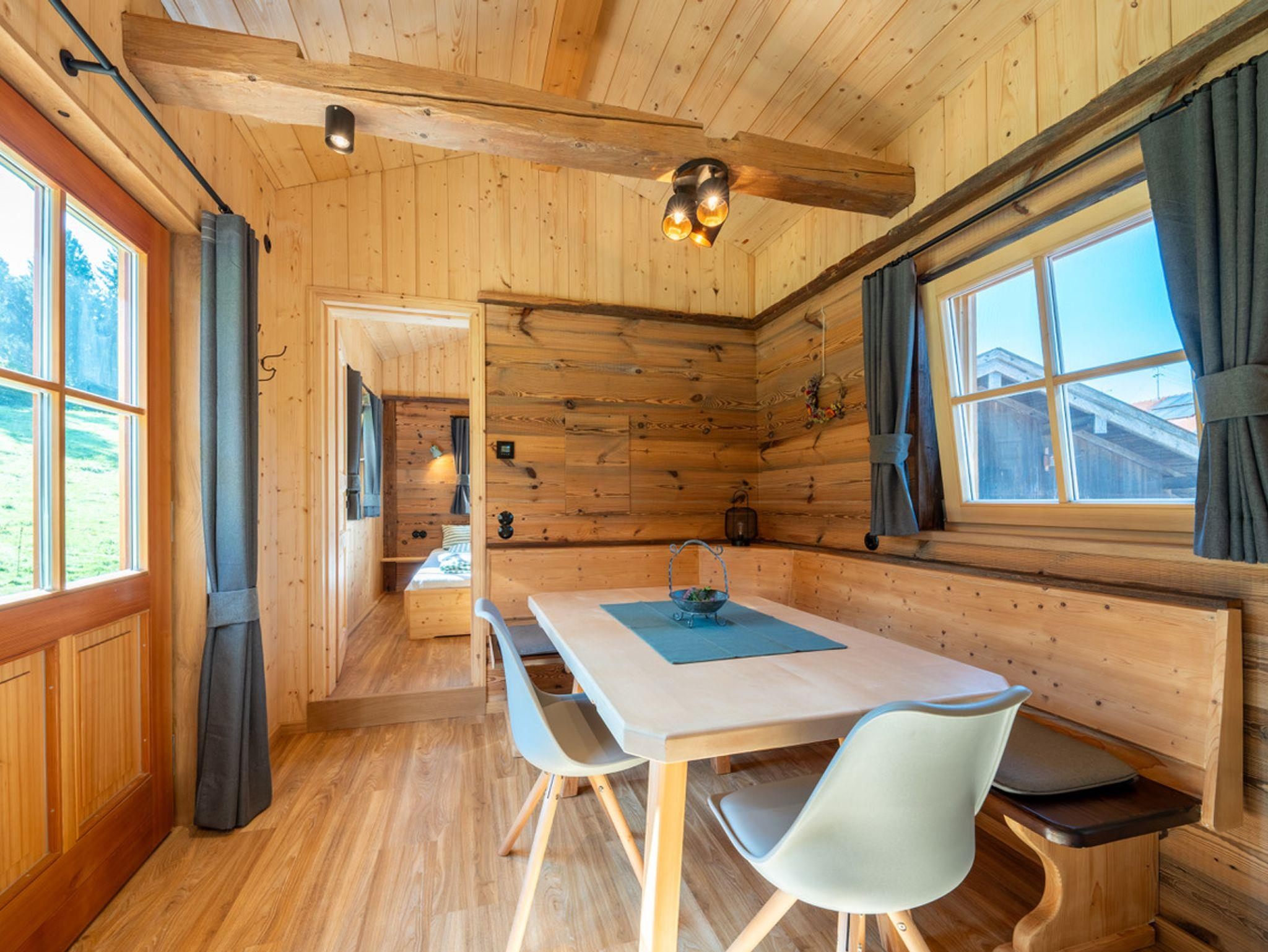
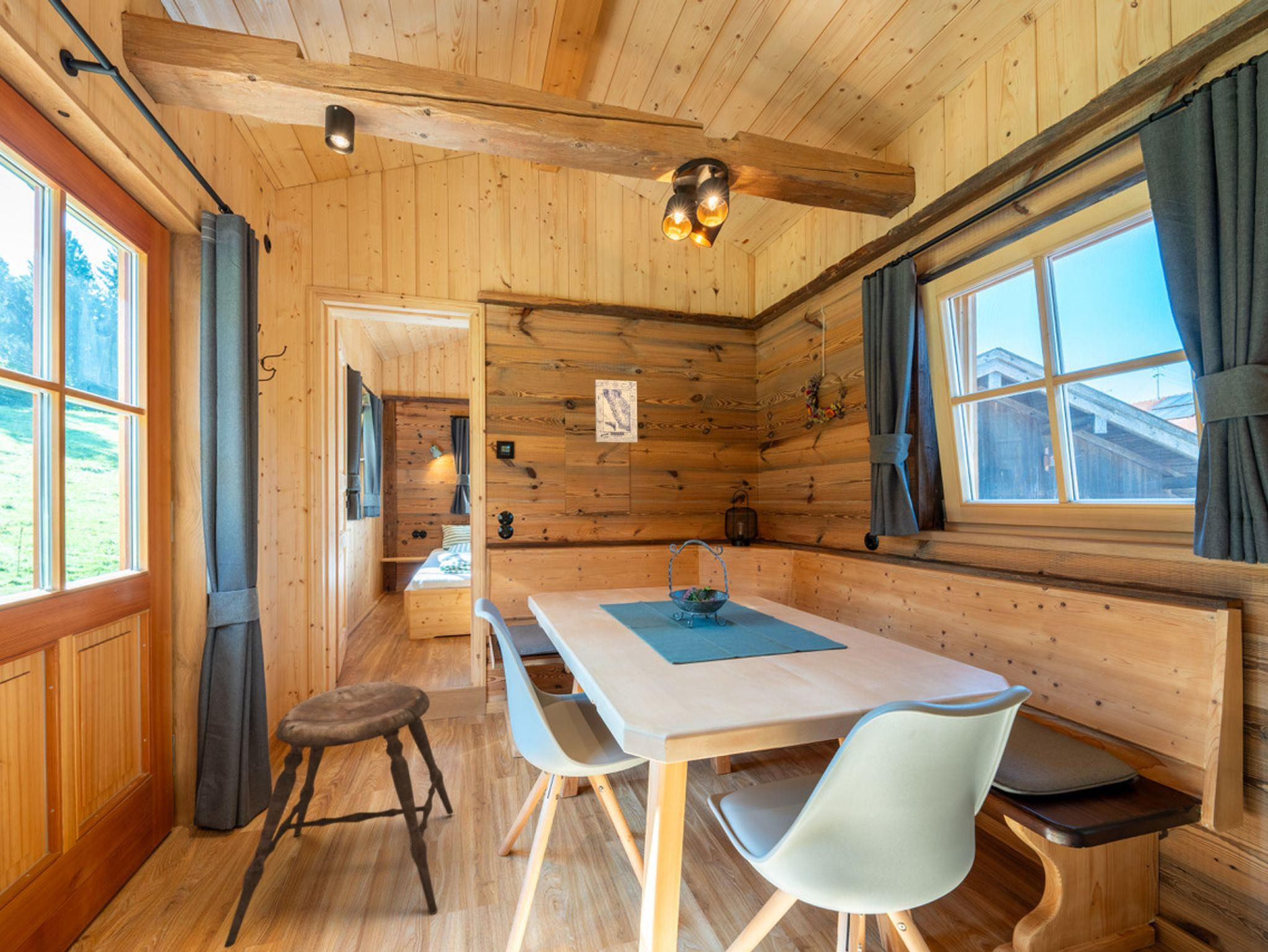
+ stool [224,681,454,948]
+ wall art [594,379,638,443]
